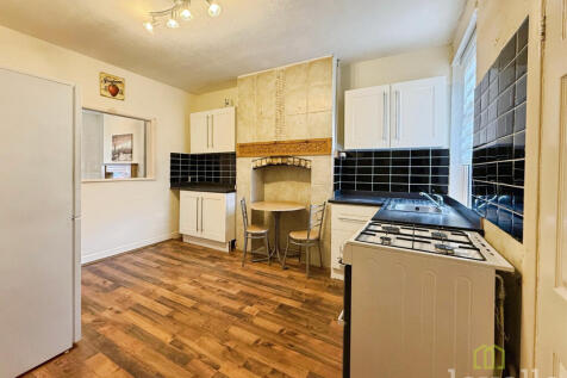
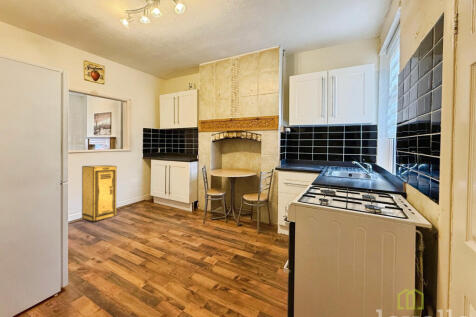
+ storage cabinet [81,164,118,223]
